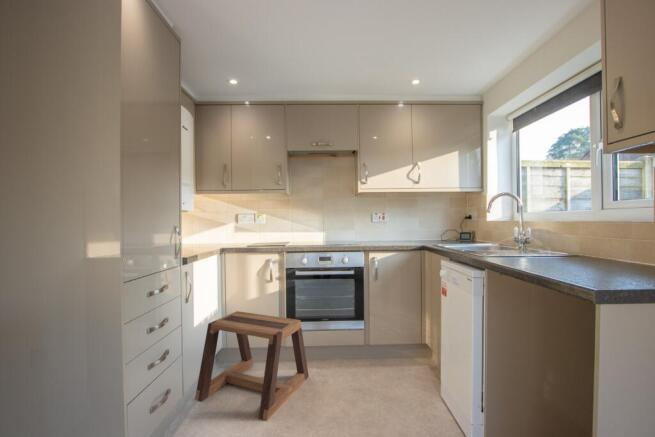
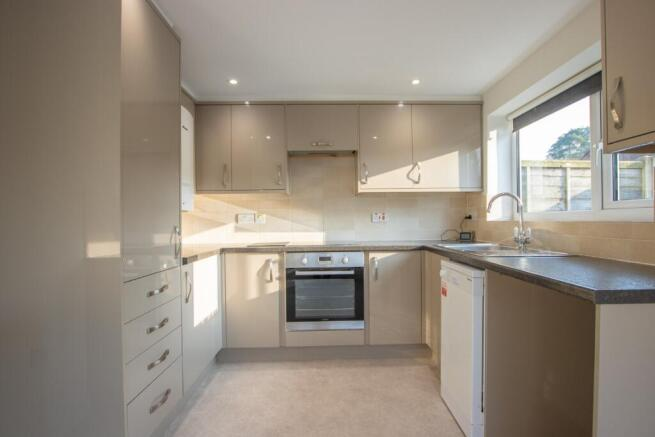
- stool [194,310,310,422]
